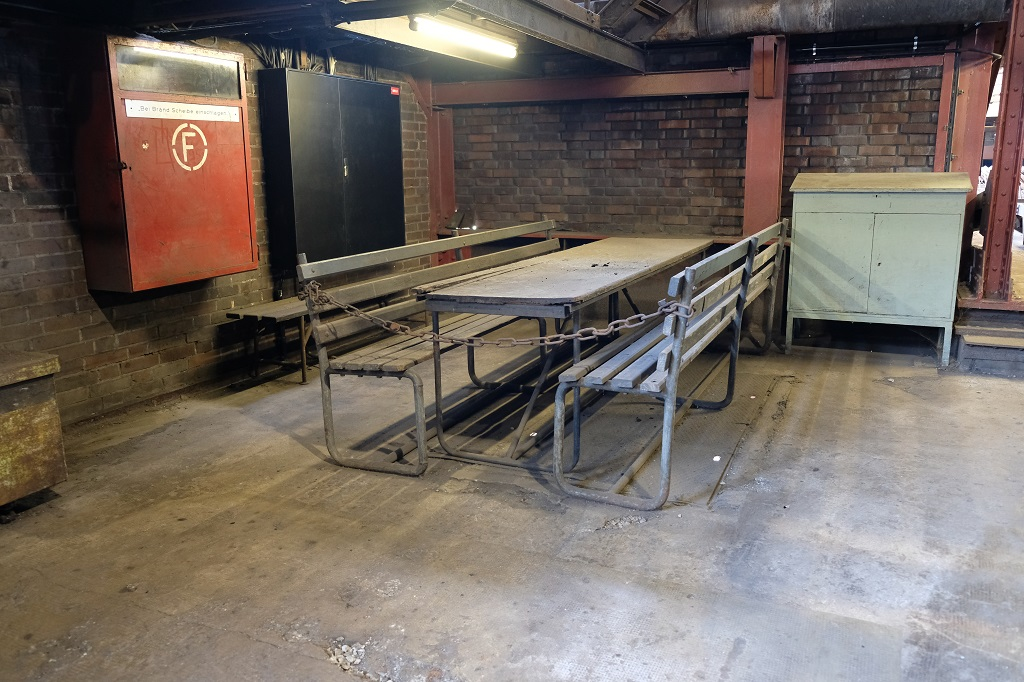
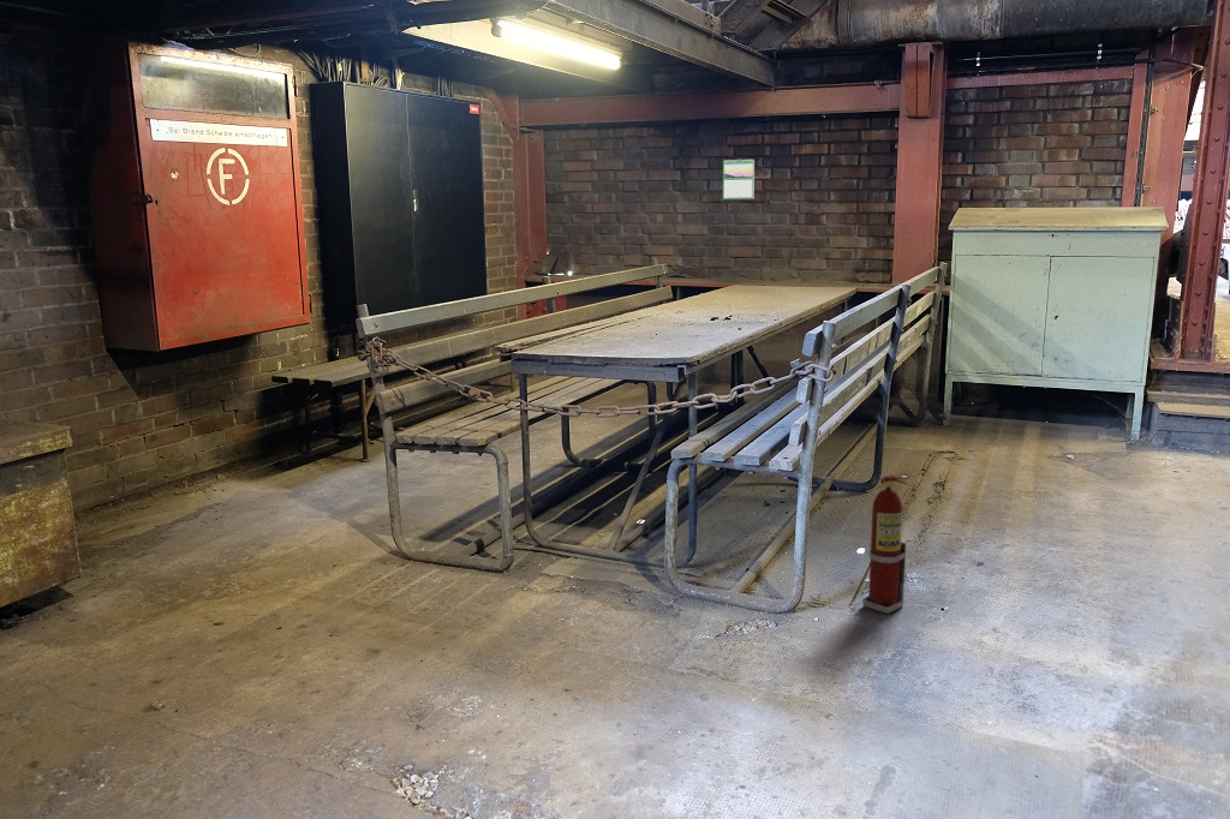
+ fire extinguisher [861,474,910,615]
+ calendar [722,159,756,201]
